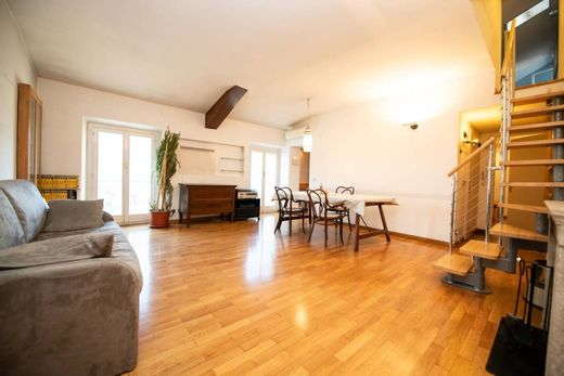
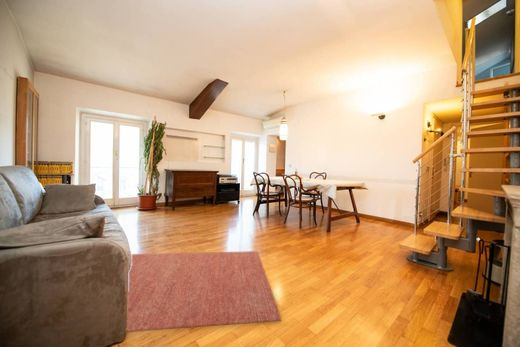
+ rug [125,250,283,333]
